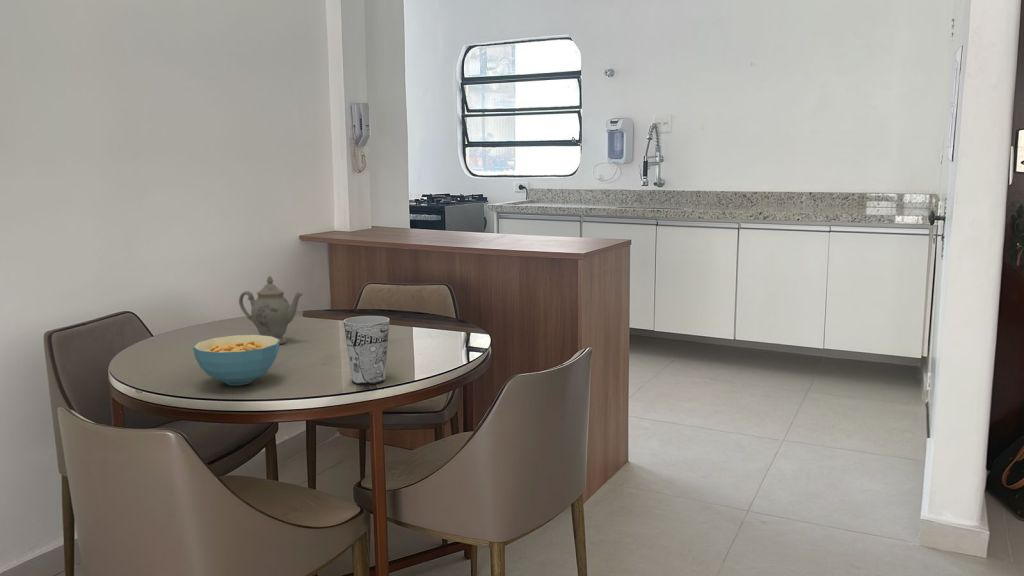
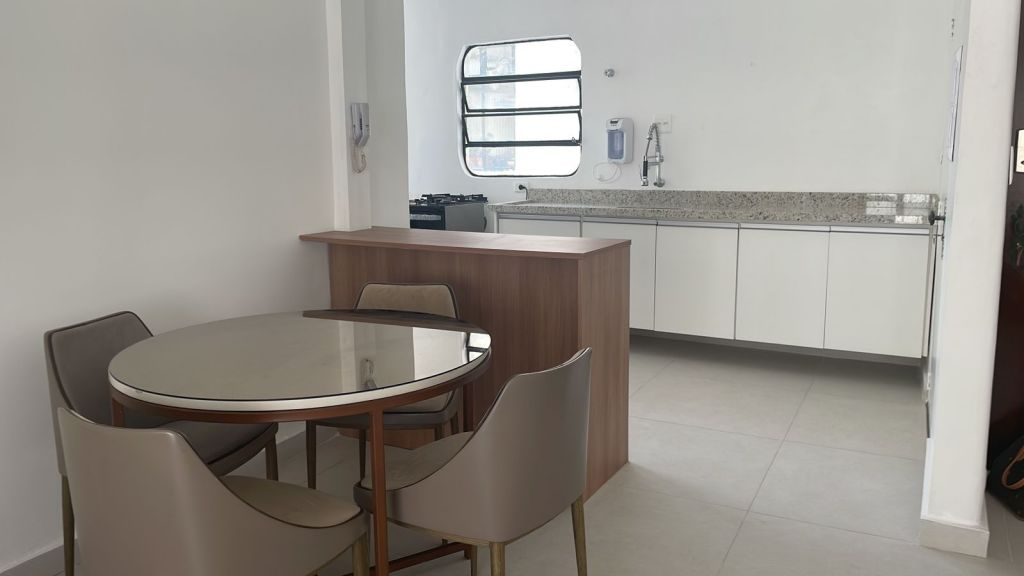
- chinaware [238,275,304,345]
- cereal bowl [192,334,280,386]
- cup [342,315,390,385]
